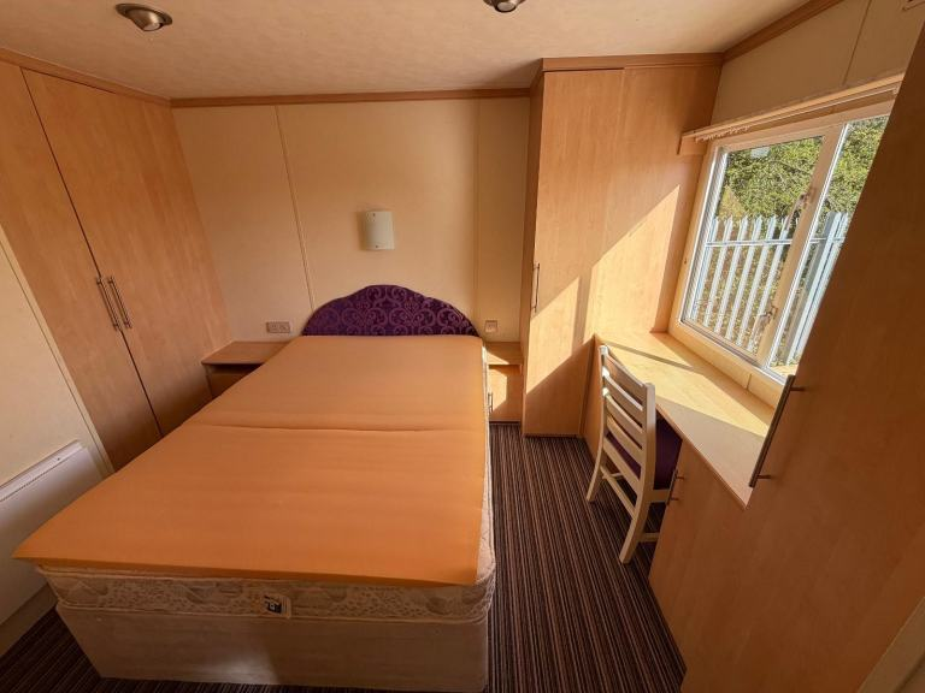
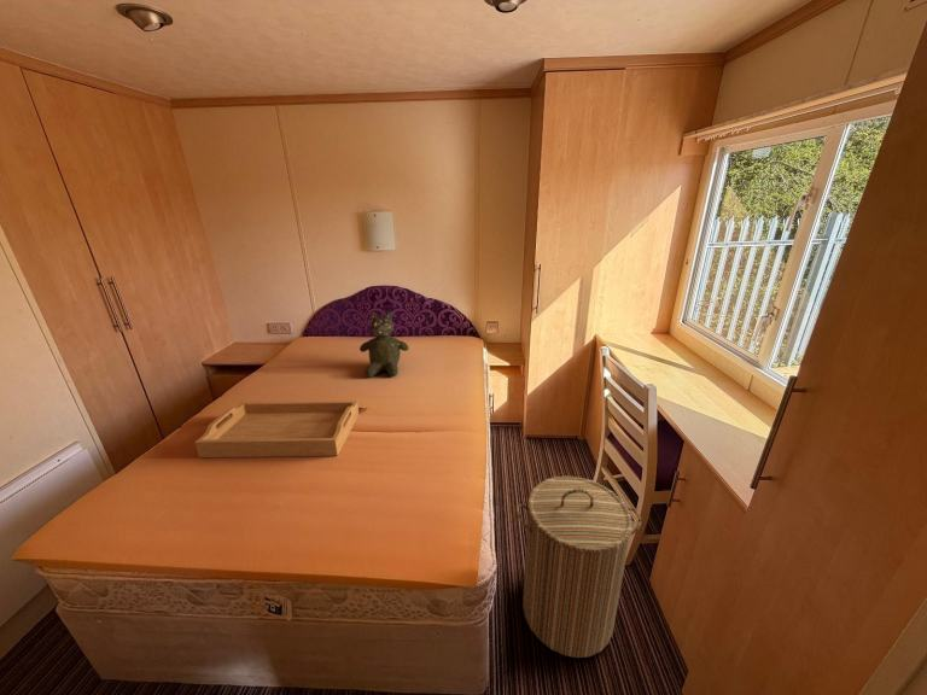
+ laundry hamper [515,475,642,659]
+ teddy bear [358,310,410,379]
+ serving tray [193,401,360,459]
